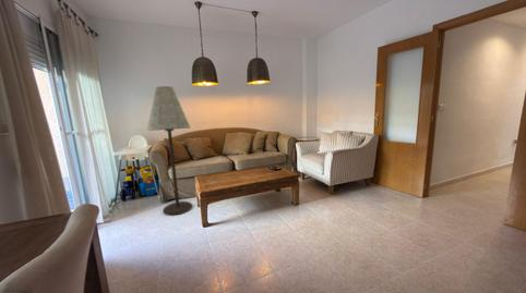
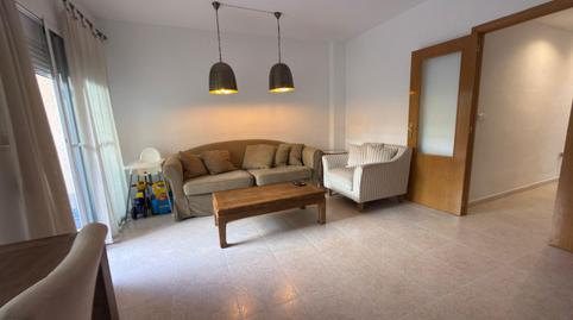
- floor lamp [145,85,193,216]
